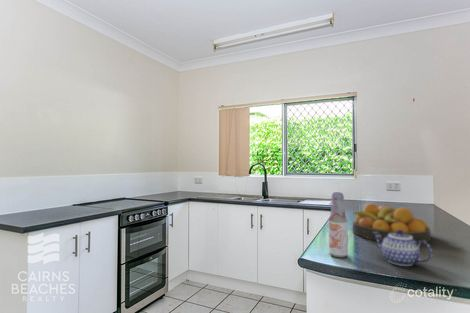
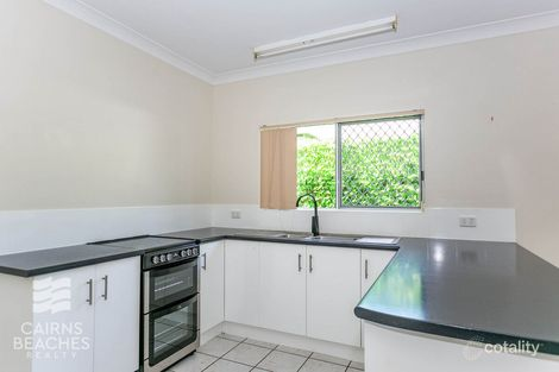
- fruit bowl [351,203,432,244]
- teapot [373,230,433,267]
- bottle [328,191,349,259]
